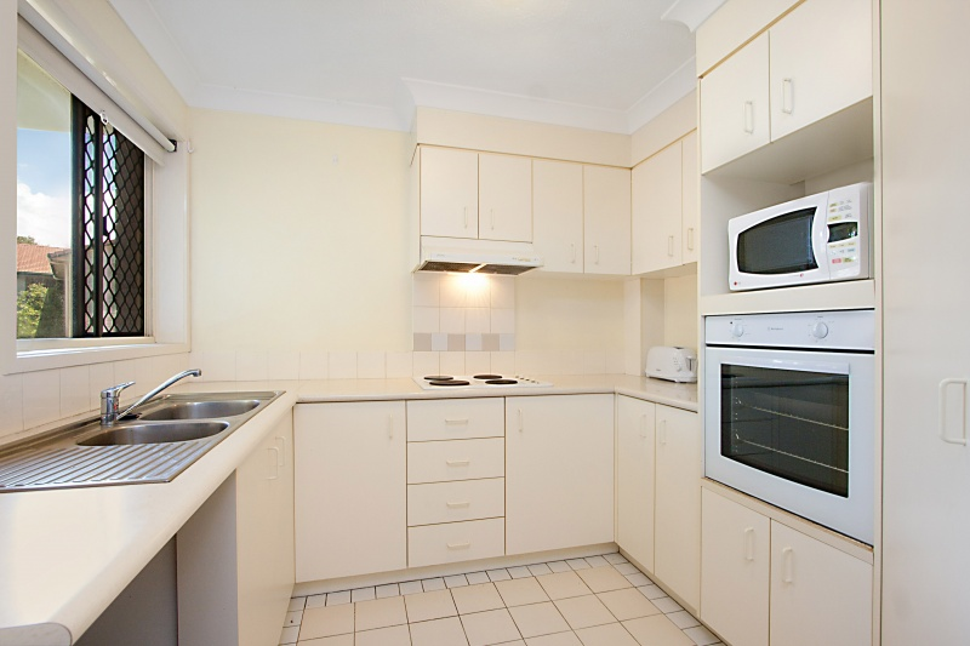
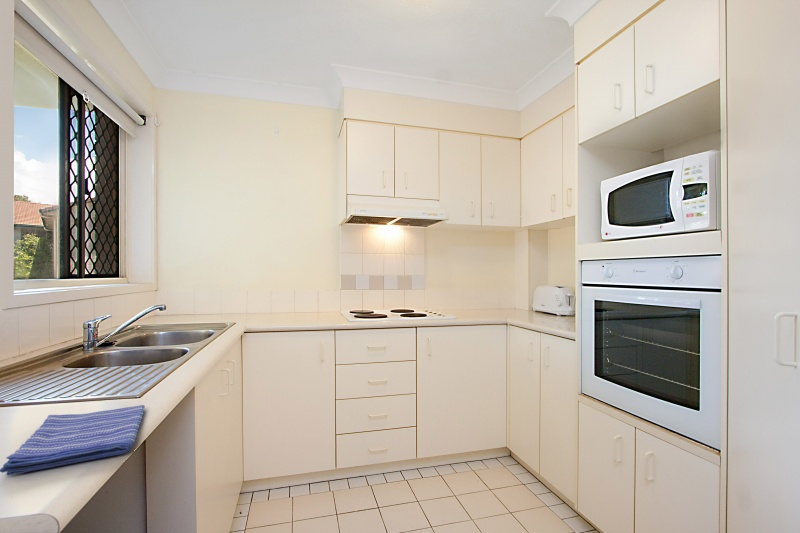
+ dish towel [0,404,146,476]
